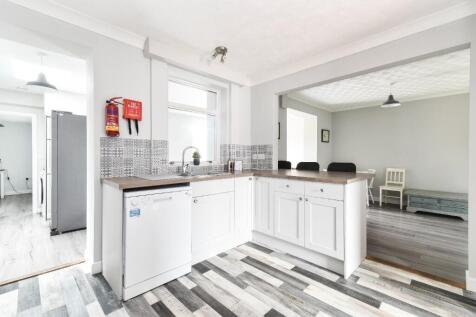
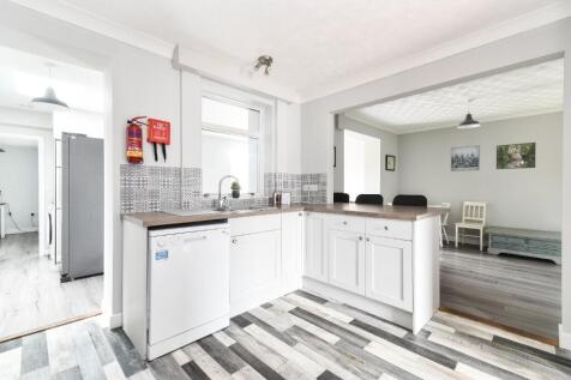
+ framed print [495,141,537,170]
+ wall art [450,144,481,173]
